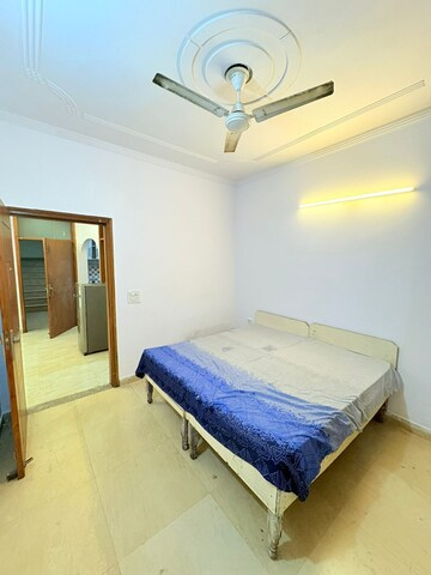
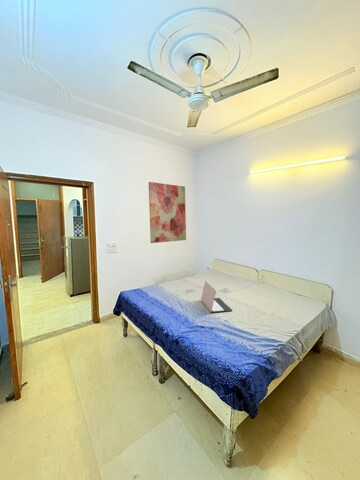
+ laptop [200,280,233,314]
+ wall art [148,181,187,244]
